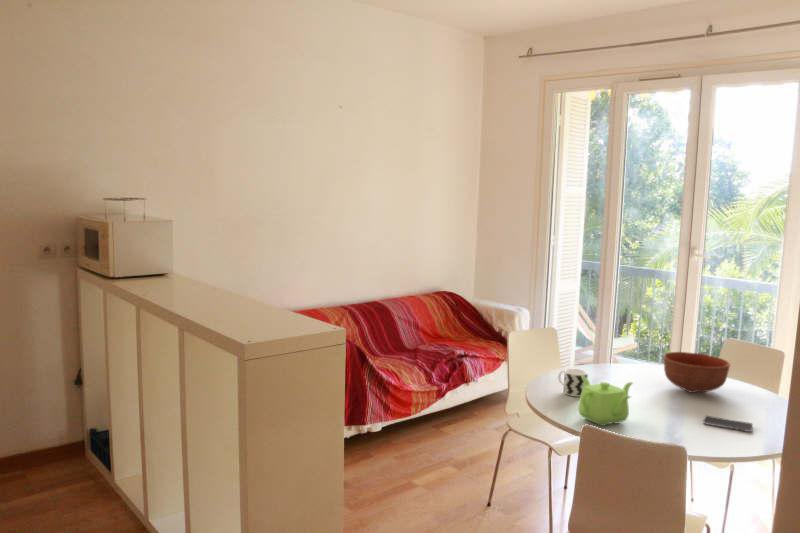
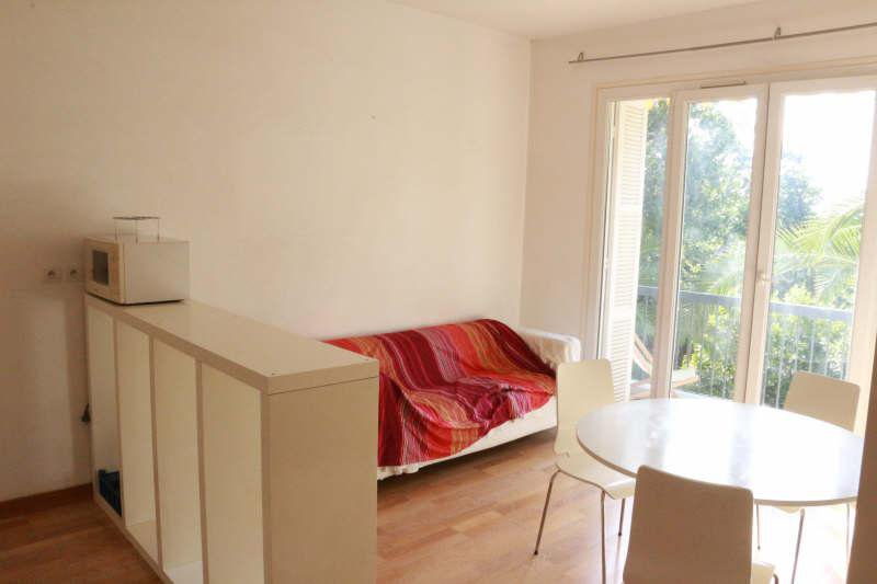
- bowl [662,351,731,394]
- teapot [577,376,634,427]
- cup [557,368,589,398]
- smartphone [702,415,753,433]
